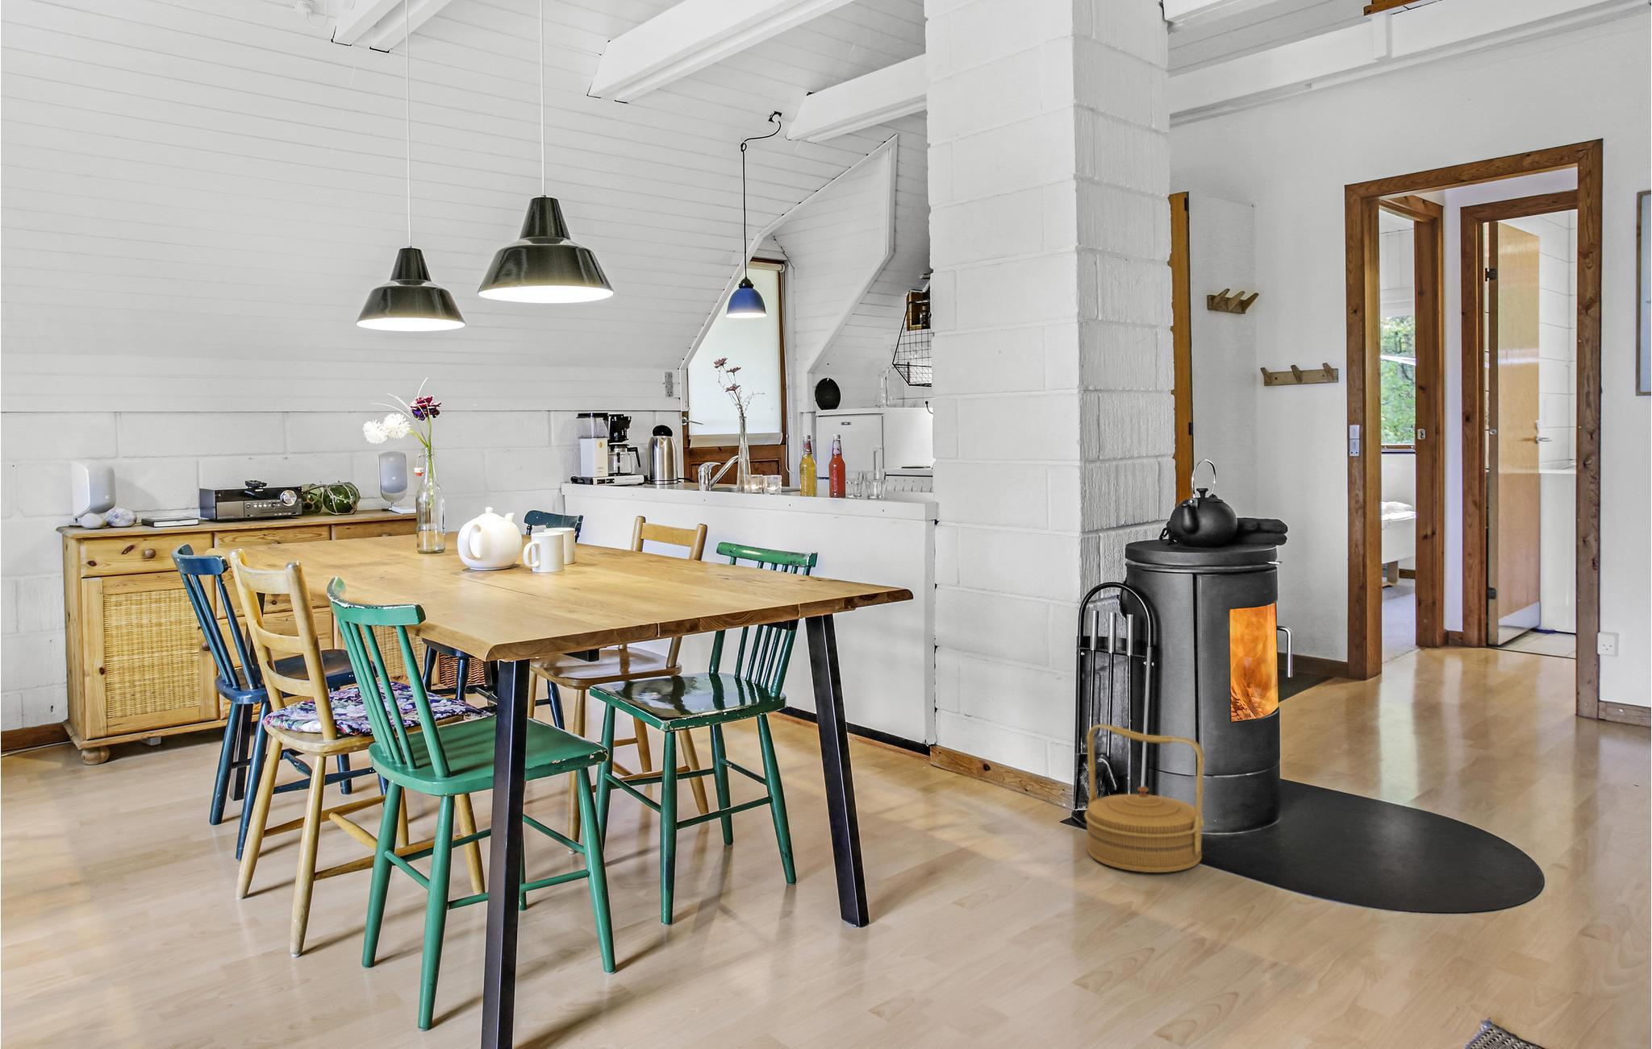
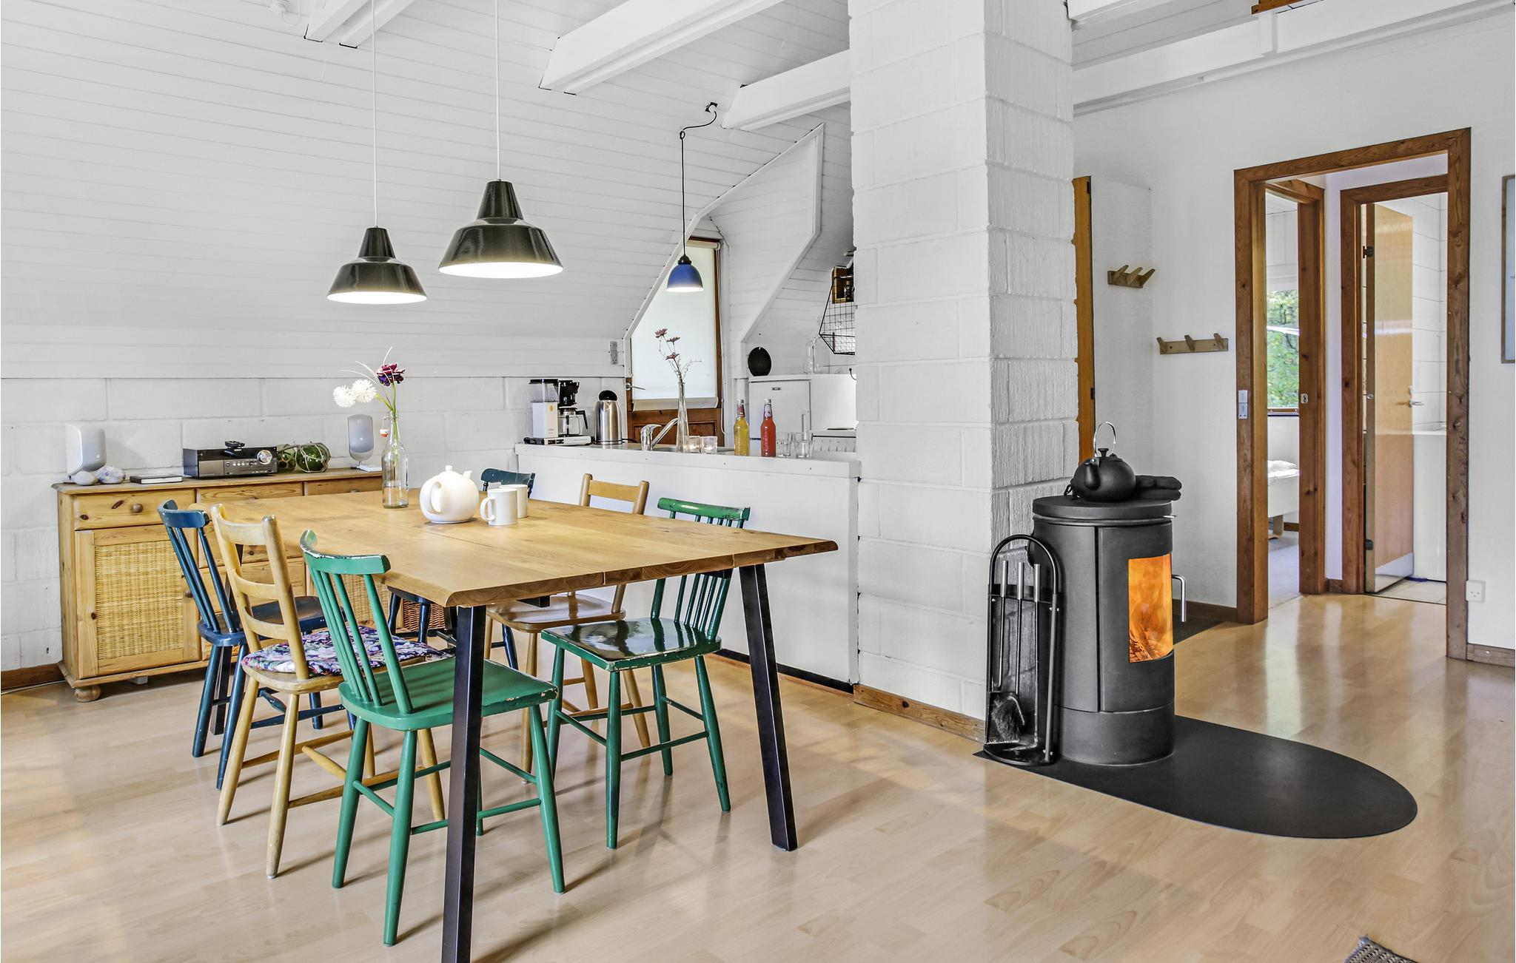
- basket [1084,723,1205,873]
